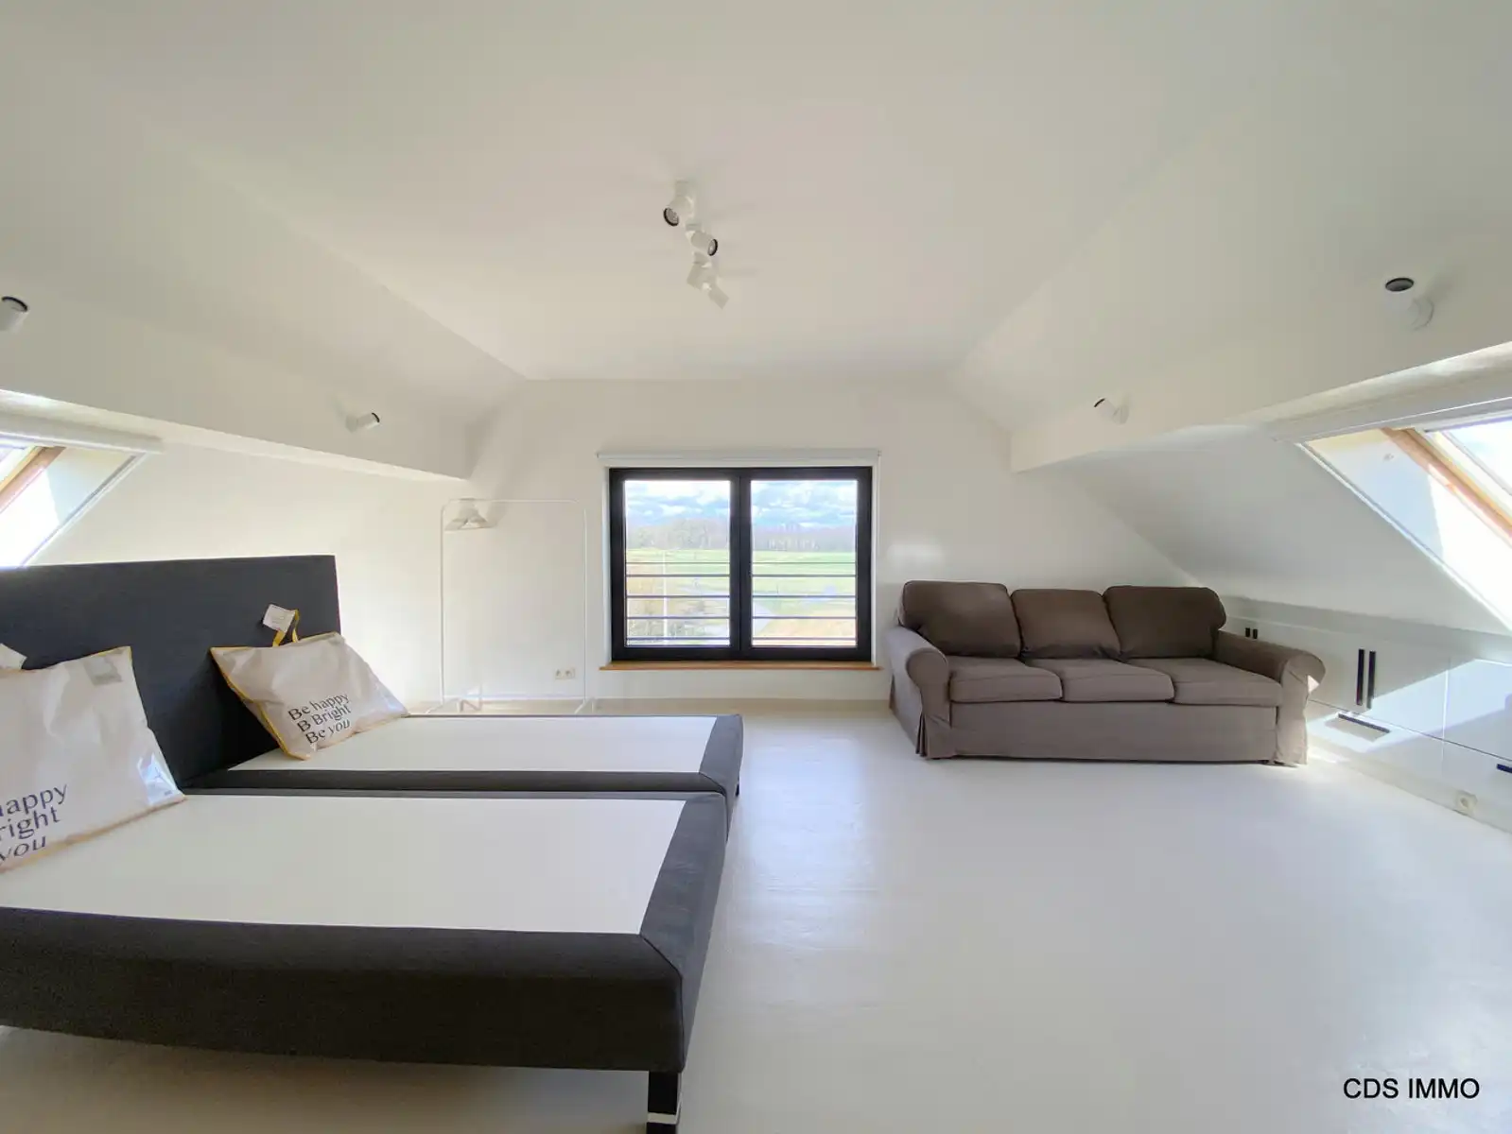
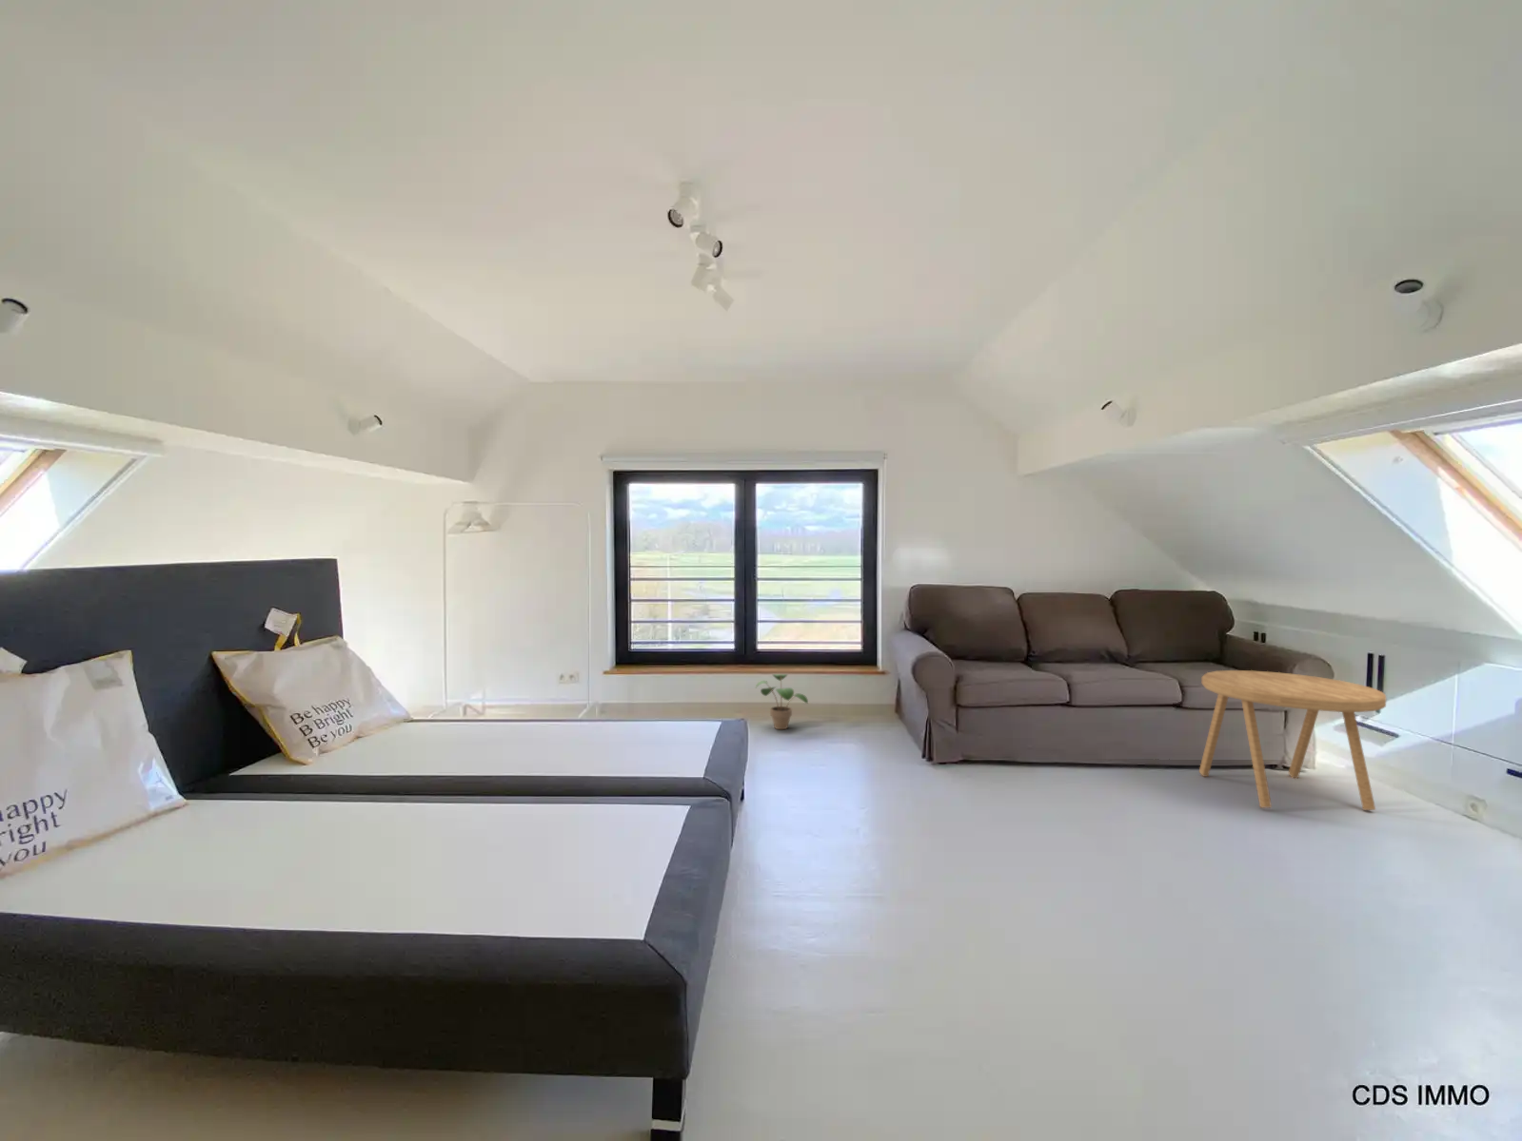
+ side table [1198,670,1386,811]
+ potted plant [754,672,810,730]
